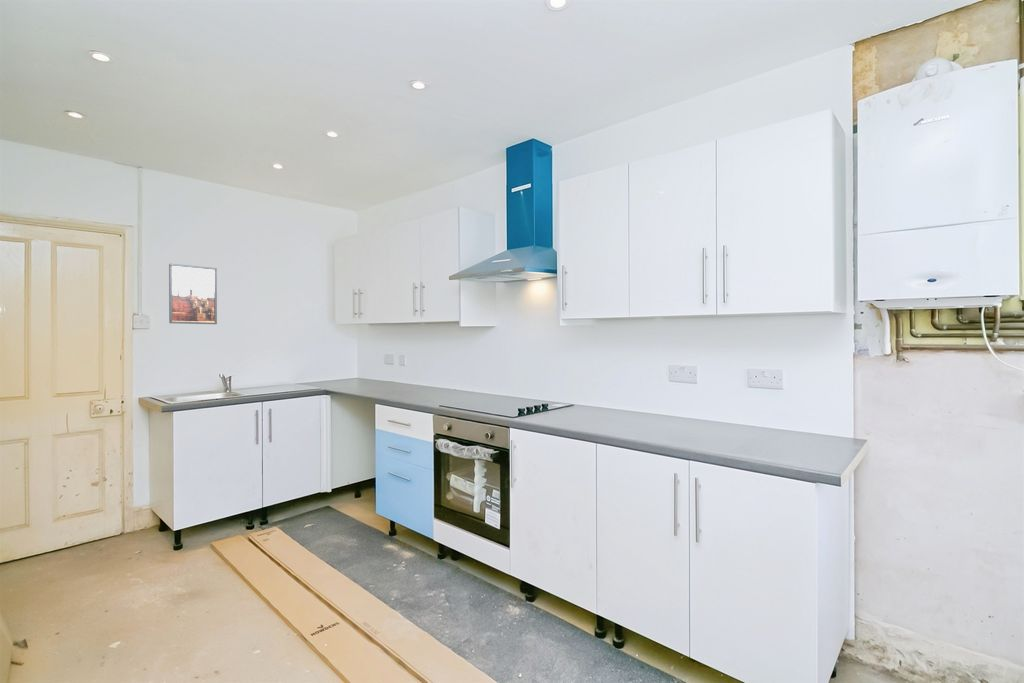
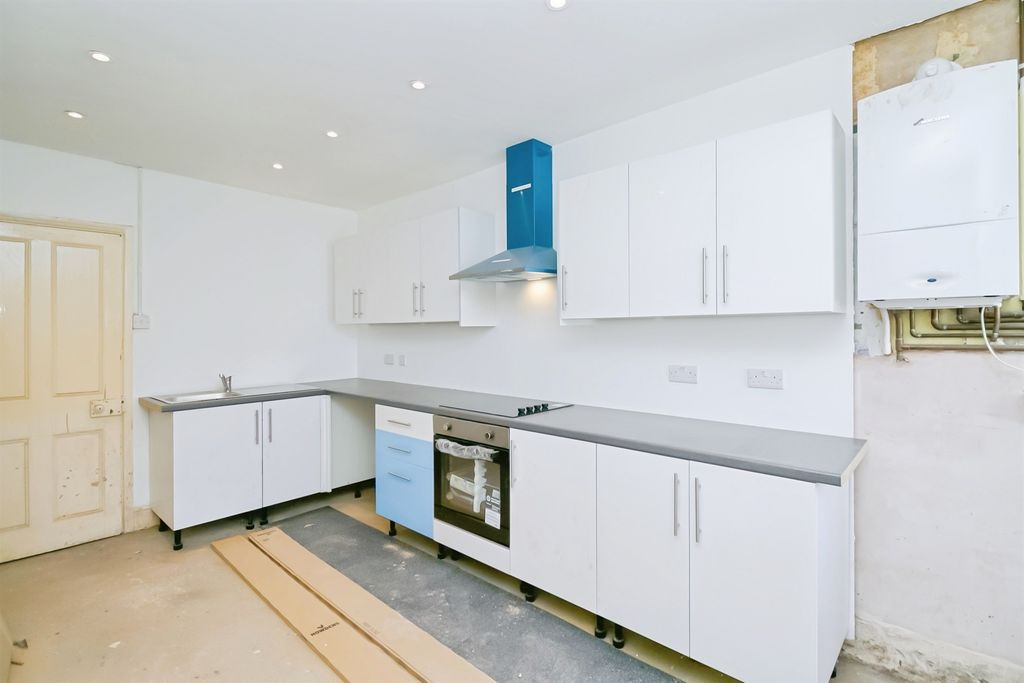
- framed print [168,263,218,325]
